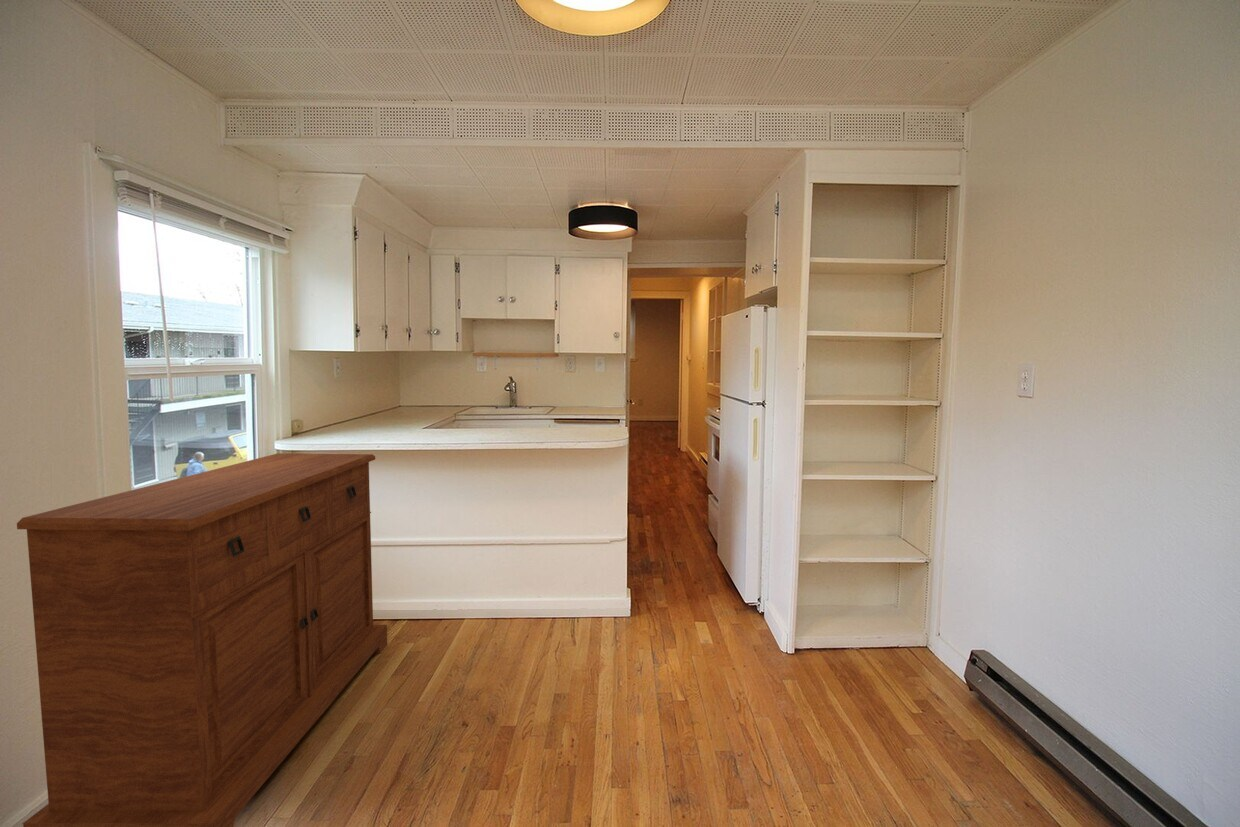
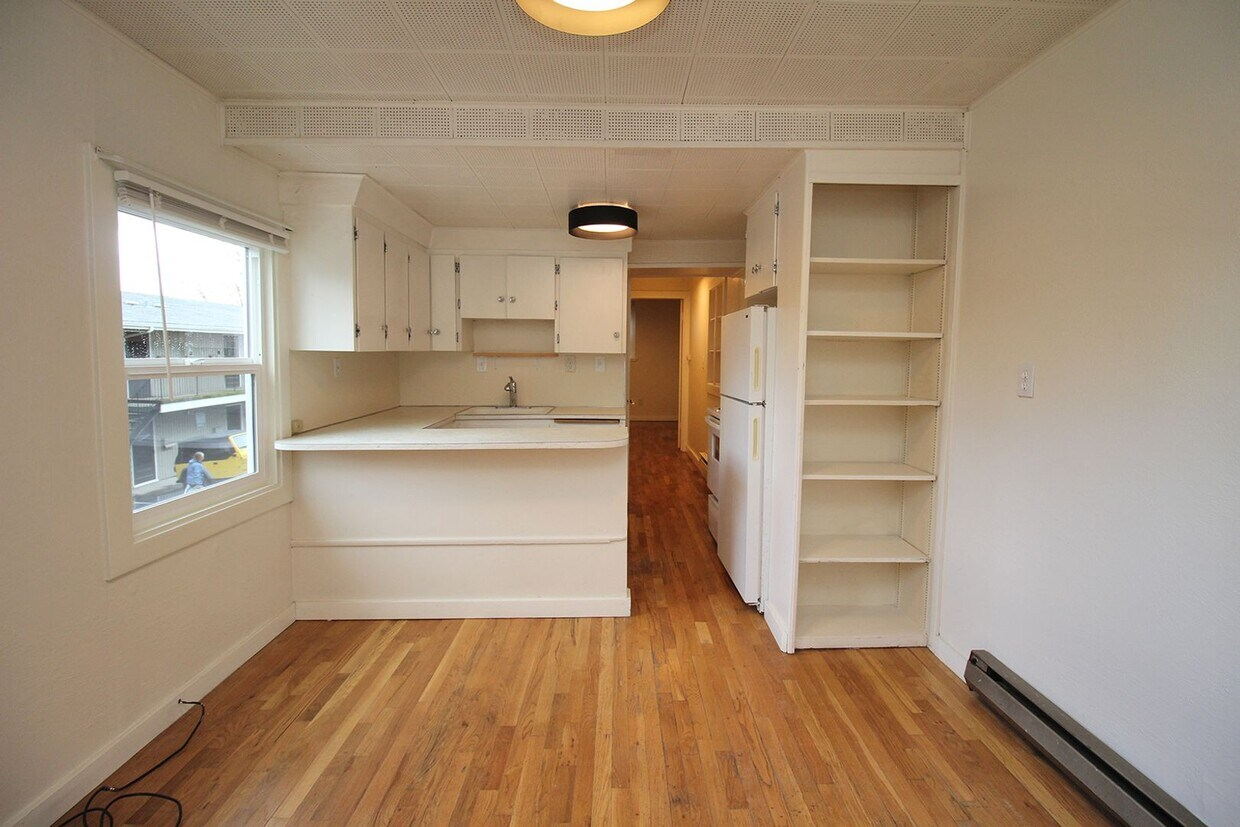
- sideboard [16,452,388,827]
